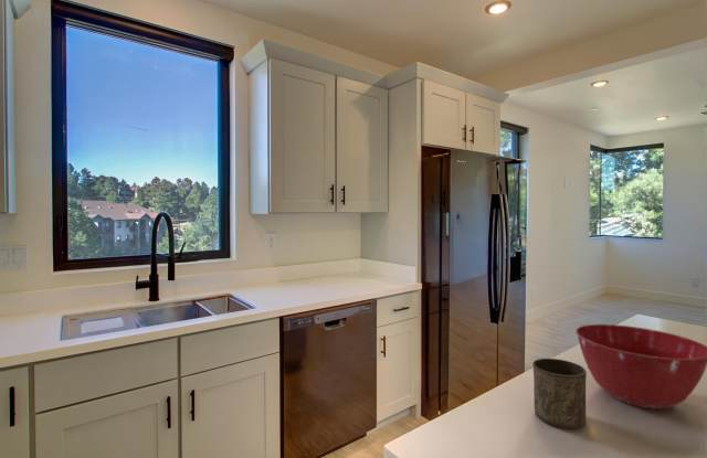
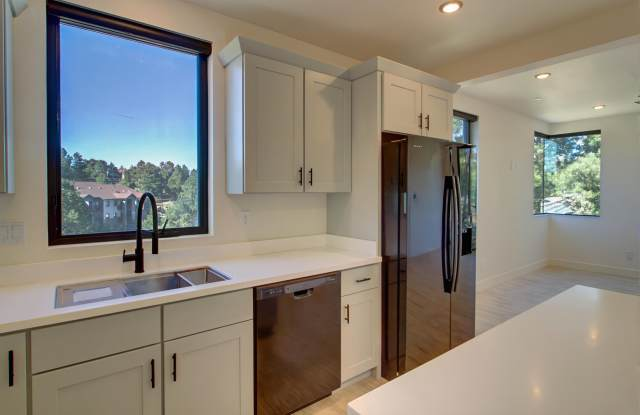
- mixing bowl [574,323,707,411]
- cup [531,358,588,429]
